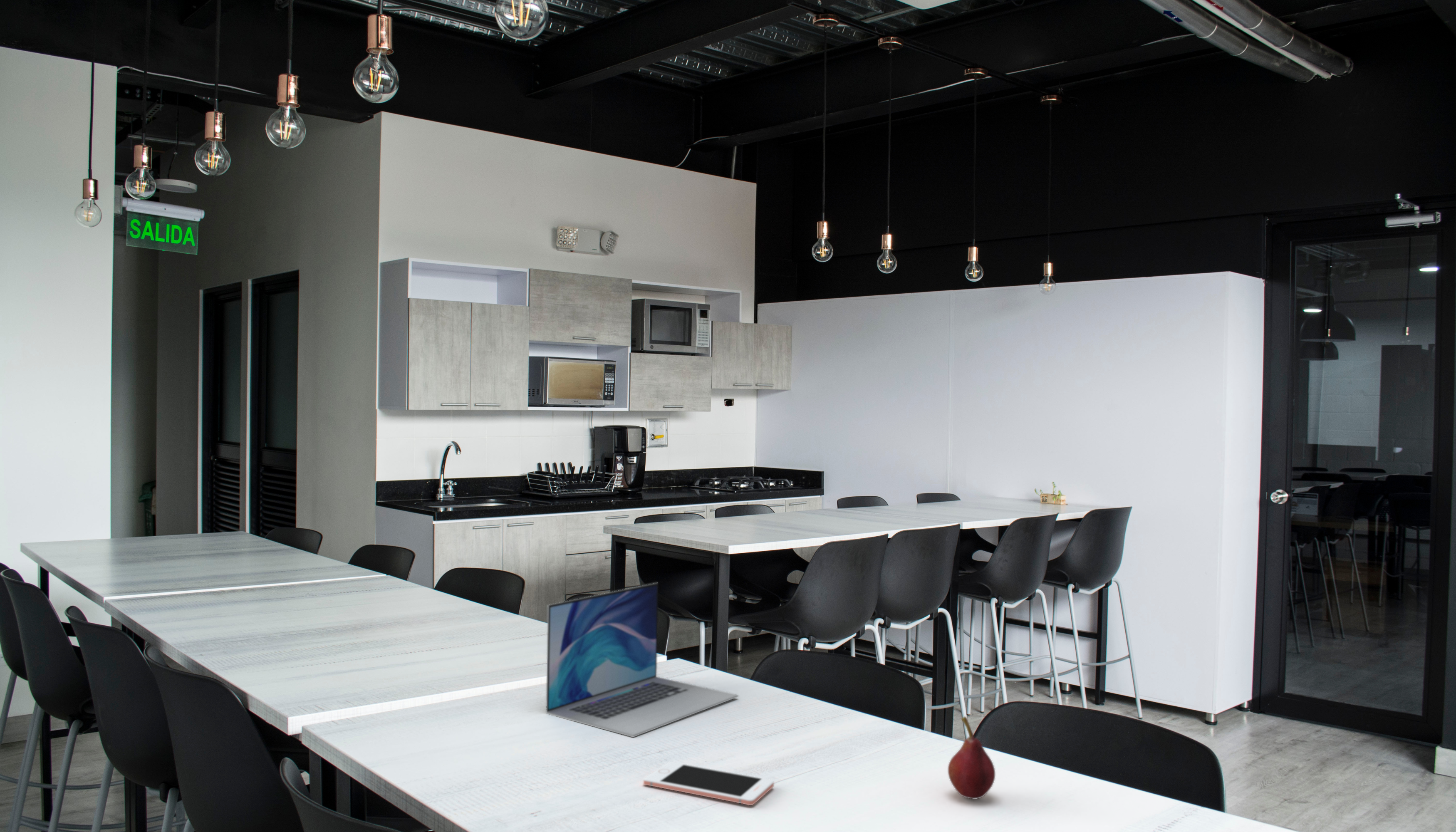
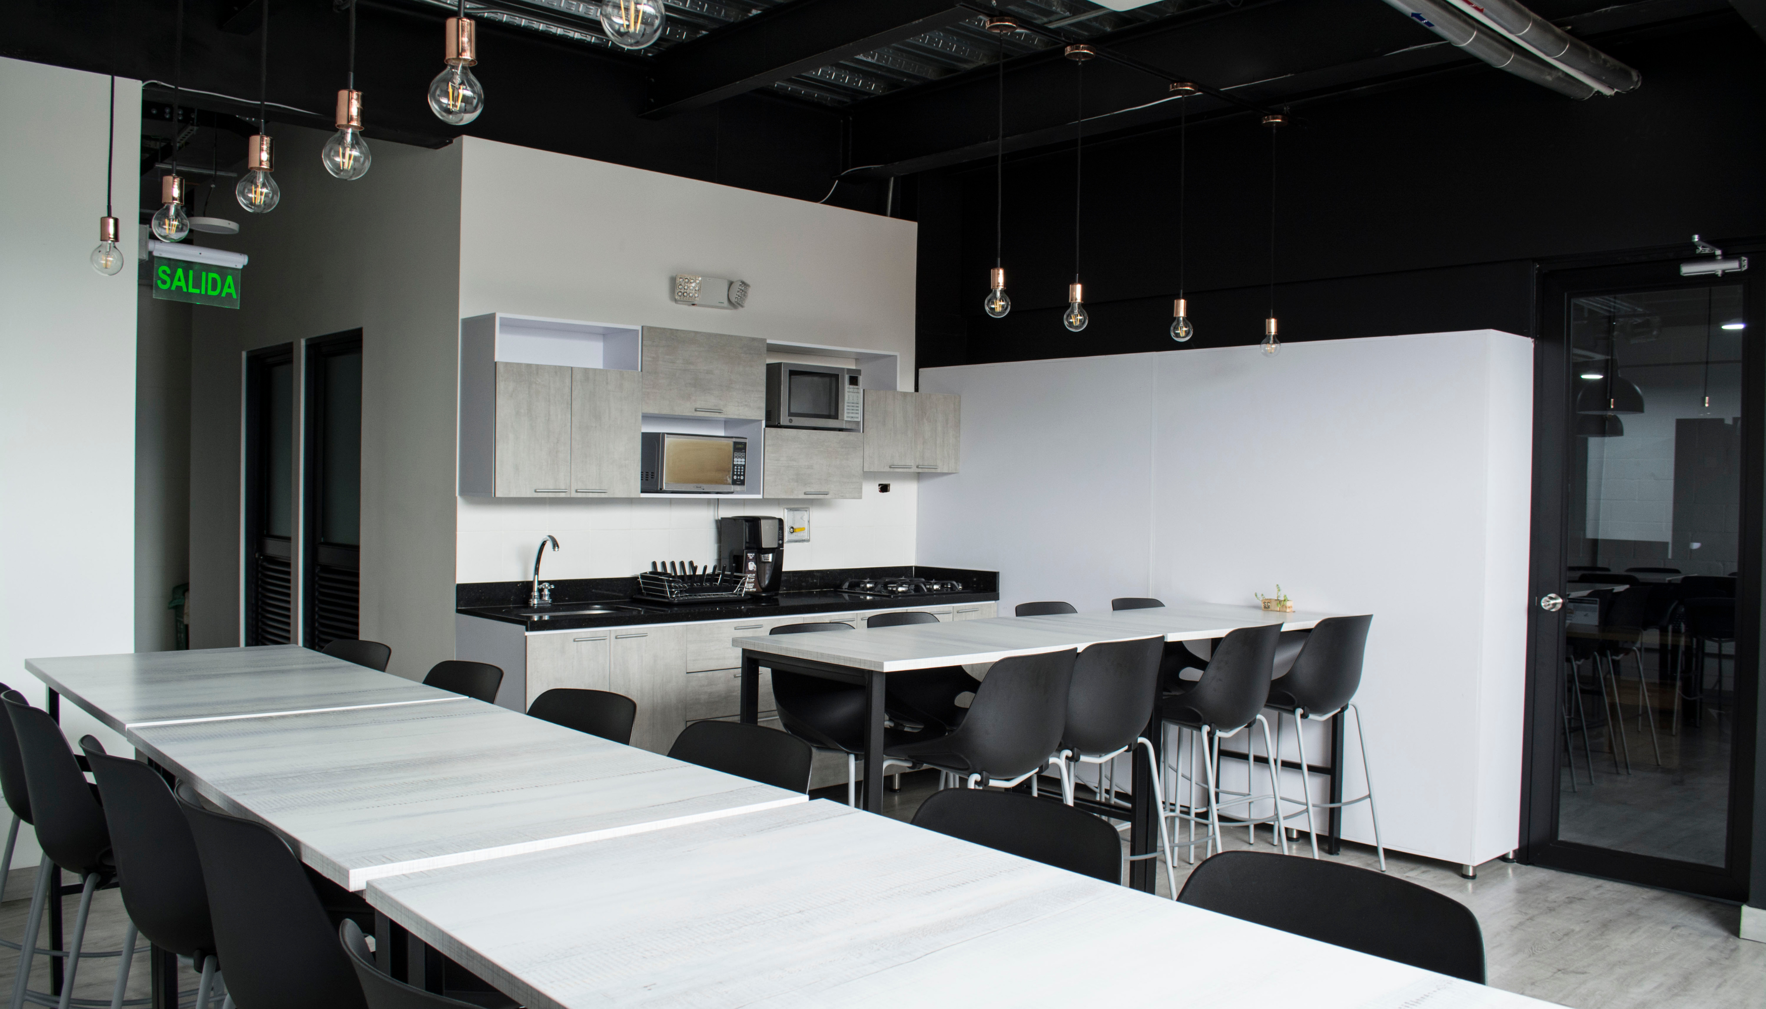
- laptop [545,582,739,738]
- cell phone [643,761,774,806]
- fruit [948,716,995,800]
